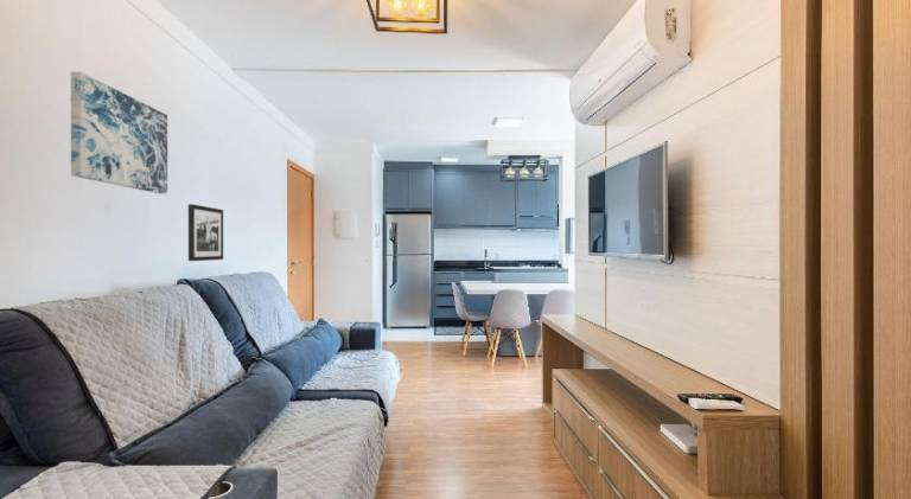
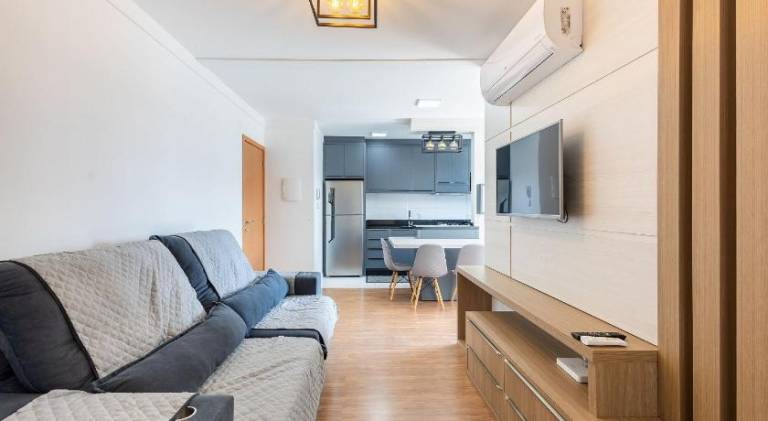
- picture frame [187,203,224,262]
- wall art [69,71,168,194]
